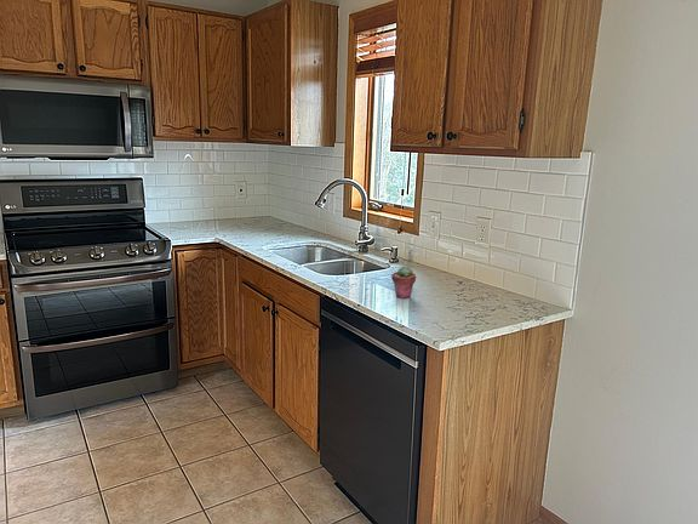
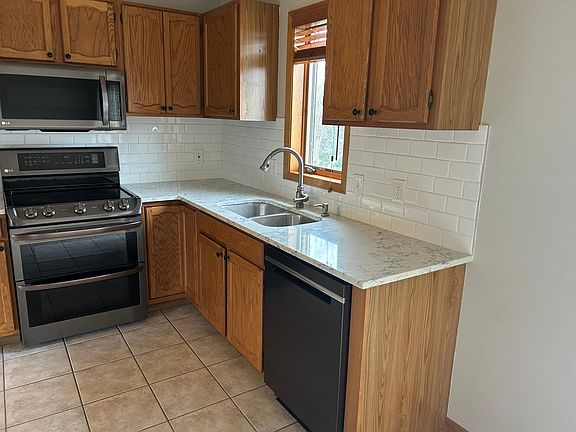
- potted succulent [390,264,417,300]
